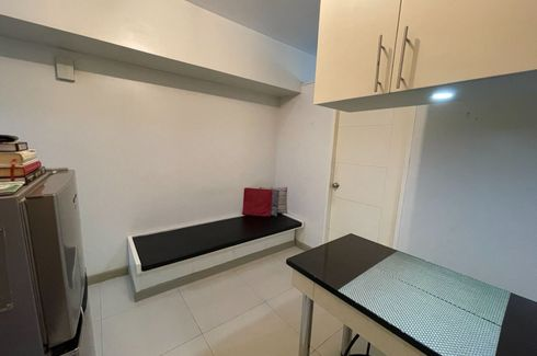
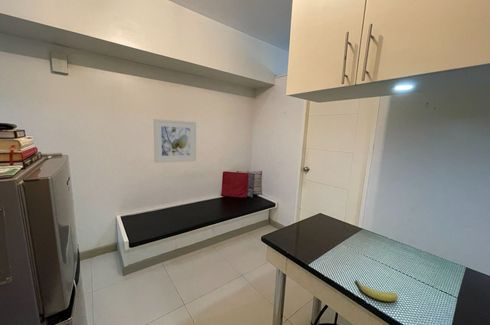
+ fruit [354,279,399,303]
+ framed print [153,118,197,164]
